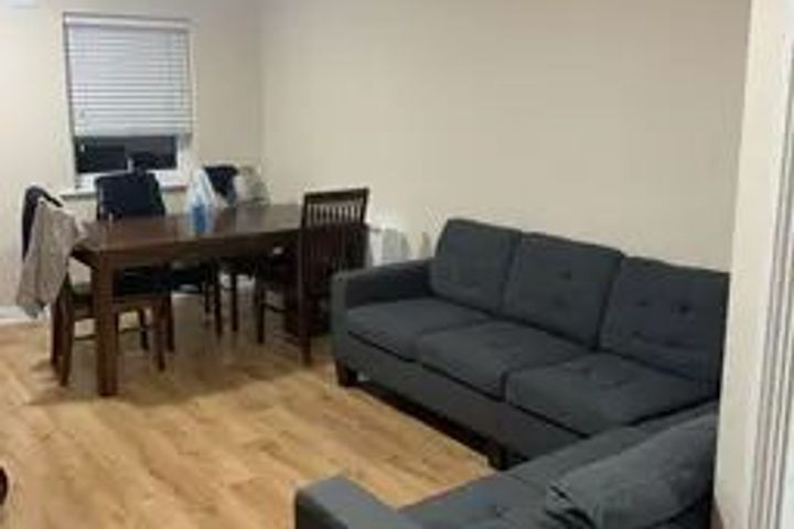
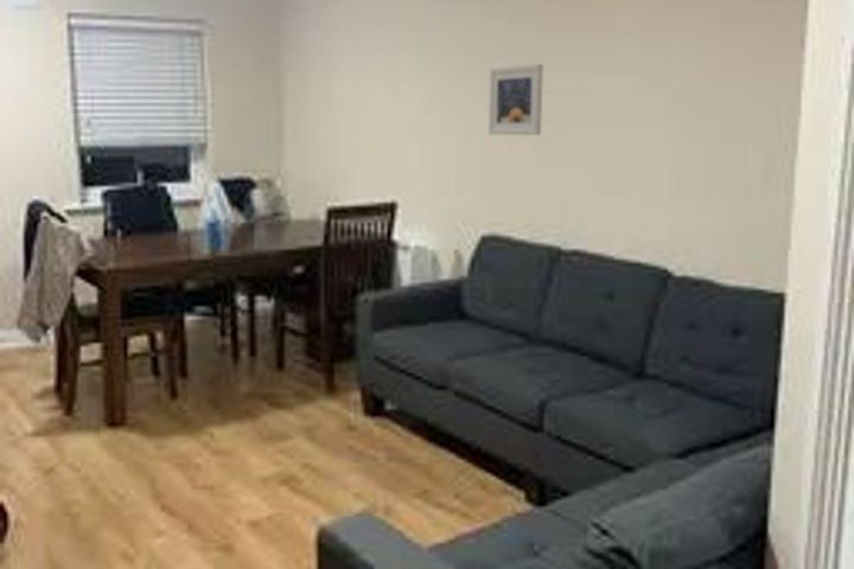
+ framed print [487,63,544,136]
